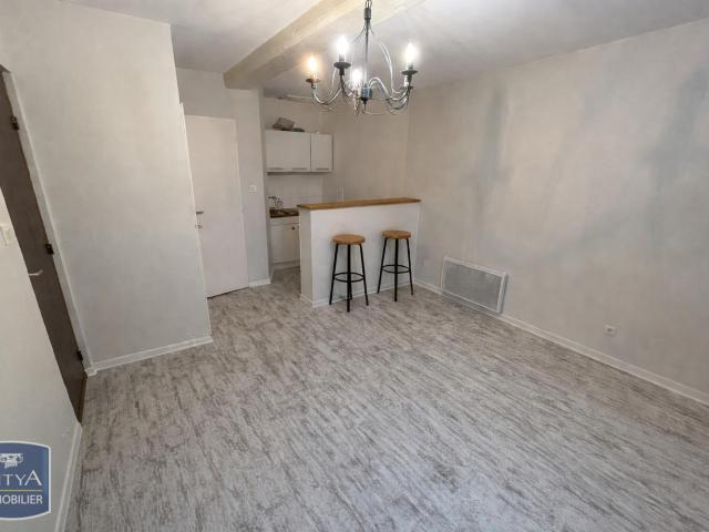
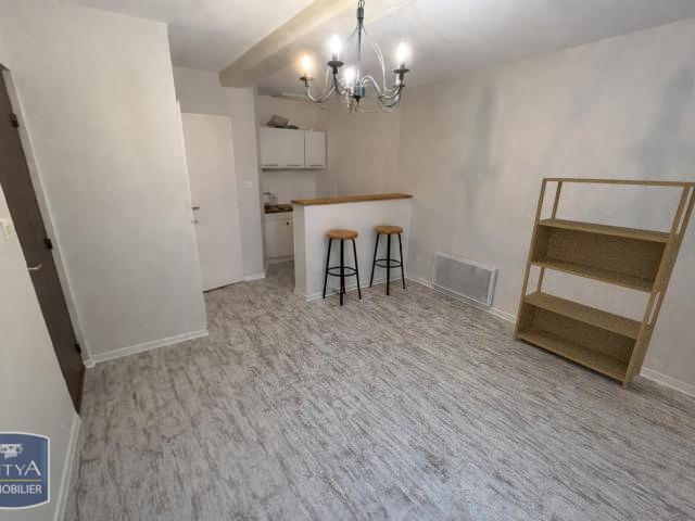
+ bookshelf [511,177,695,390]
